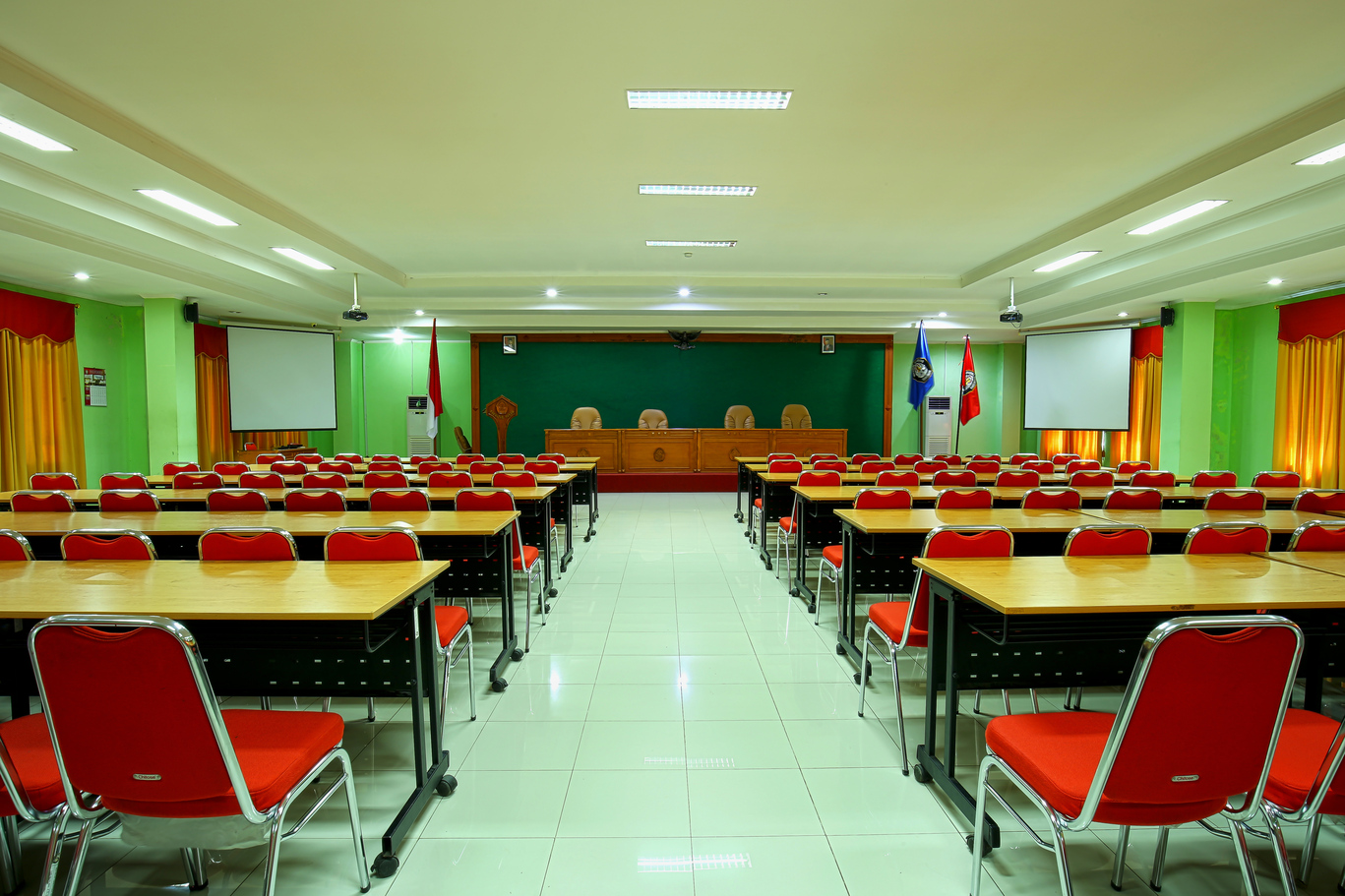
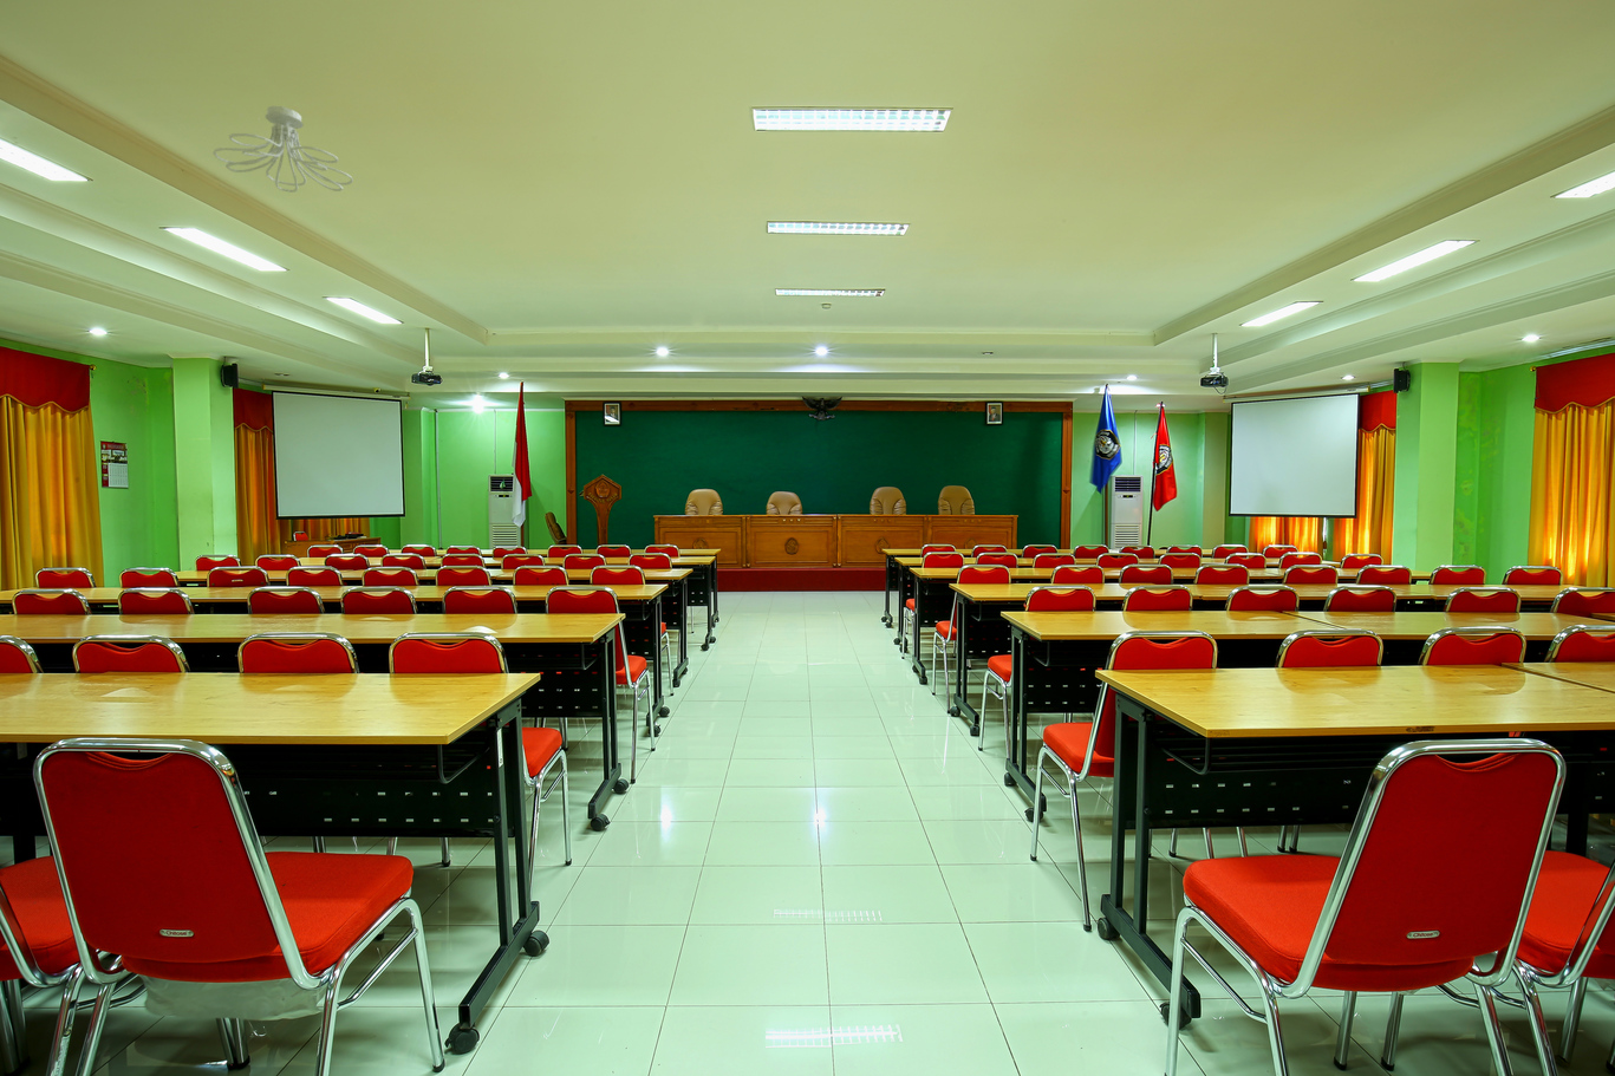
+ ceiling light fixture [211,106,354,193]
